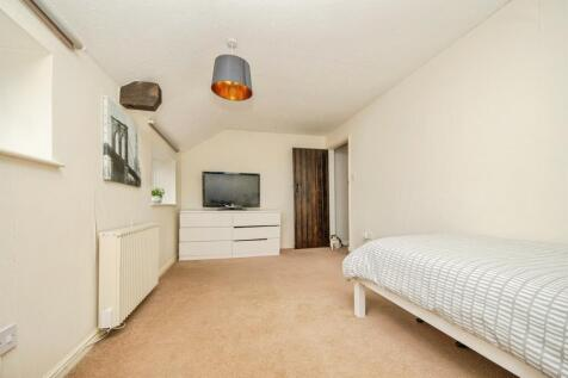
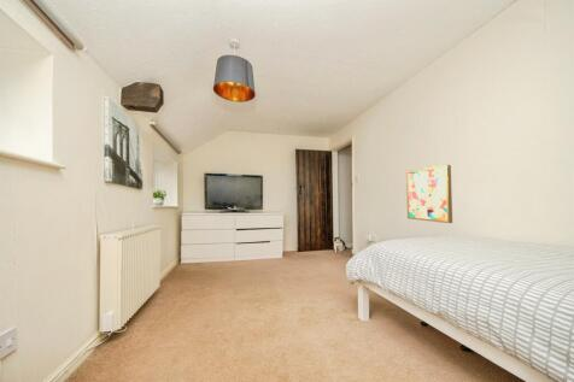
+ wall art [405,164,453,224]
